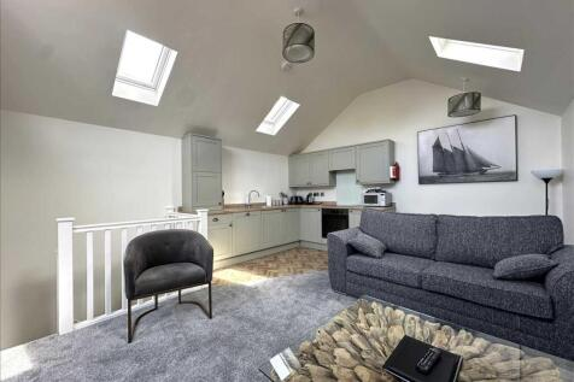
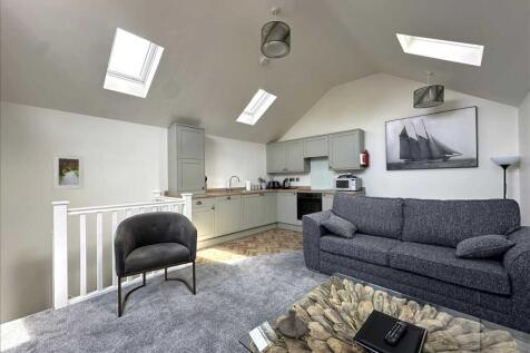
+ candle holder [277,308,307,341]
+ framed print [51,153,86,190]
